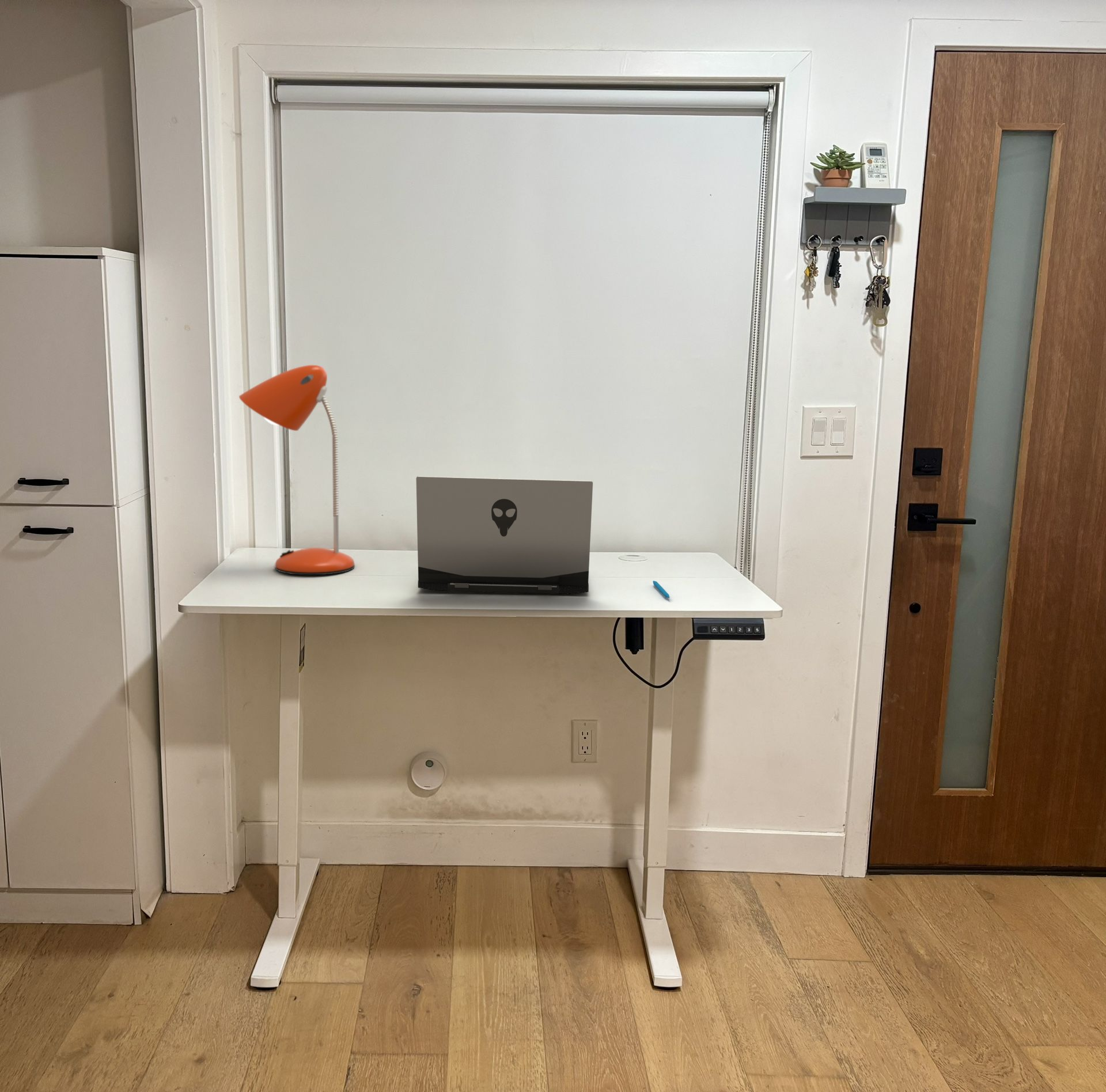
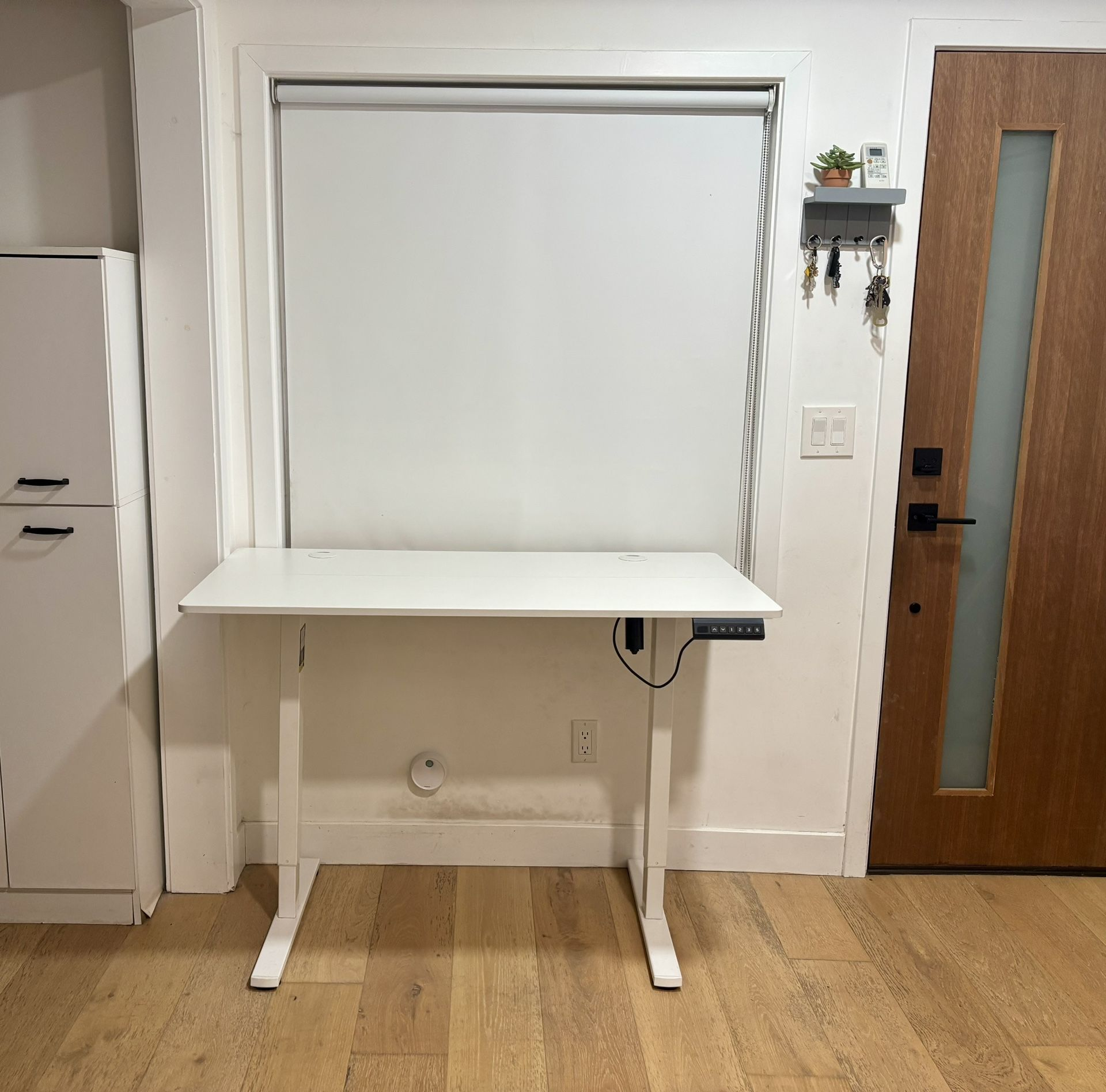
- desk lamp [238,365,355,575]
- laptop [415,476,593,595]
- pen [652,580,670,599]
